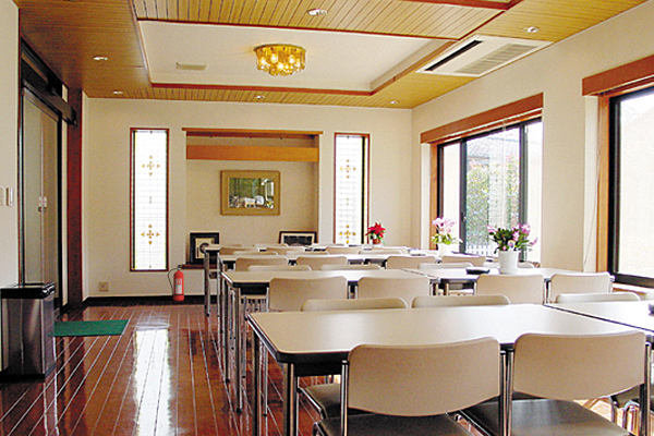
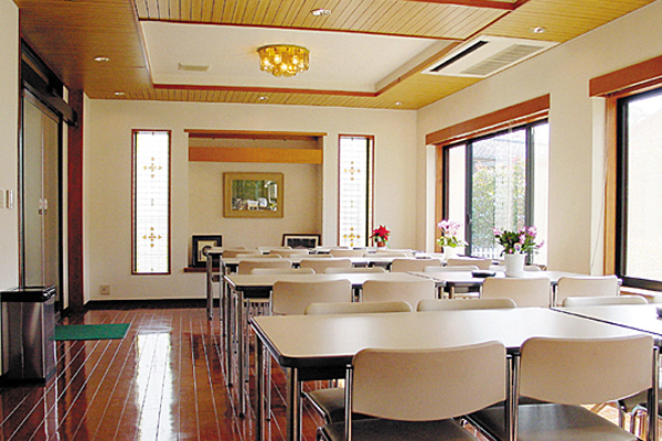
- fire extinguisher [167,263,189,302]
